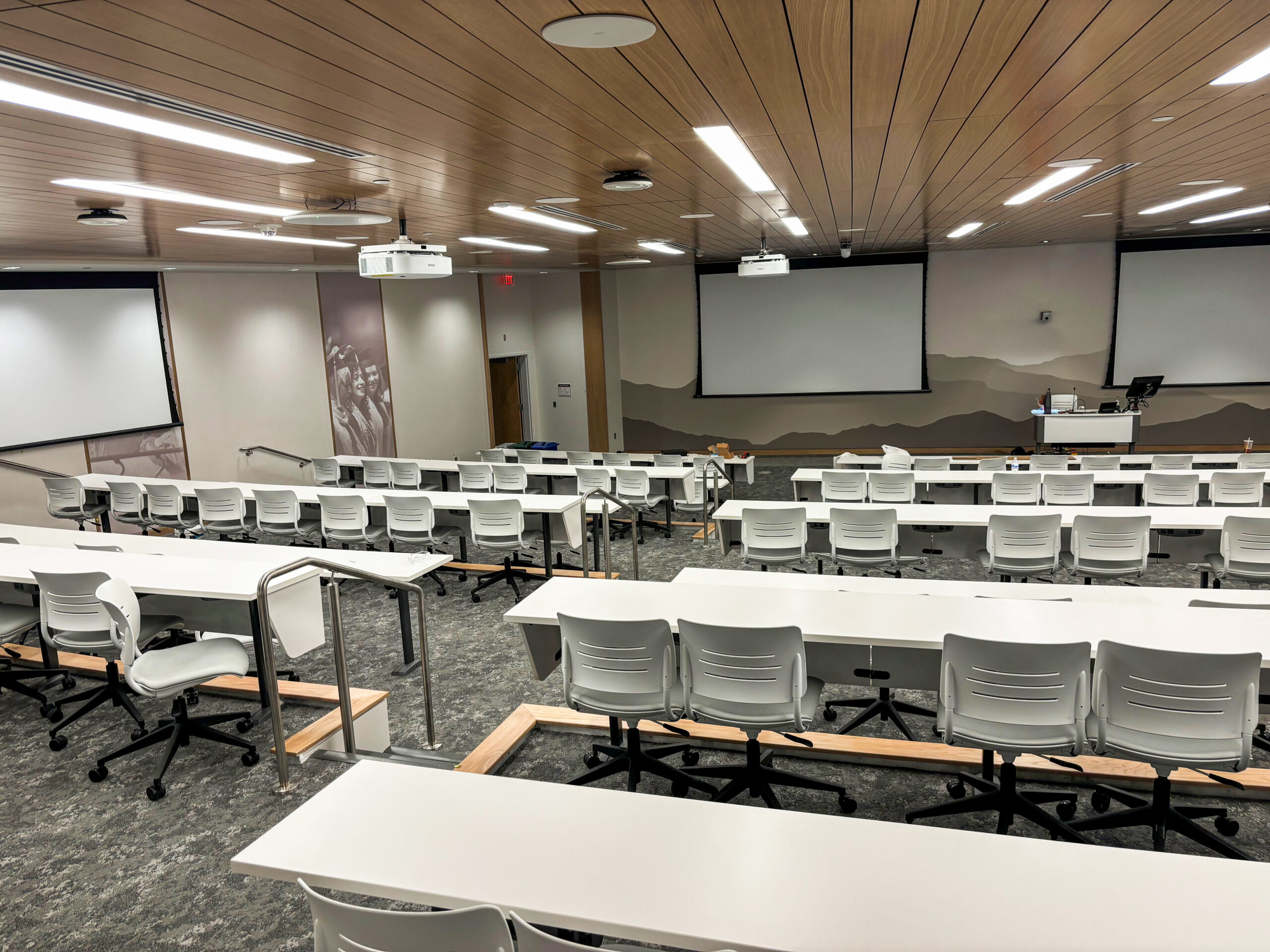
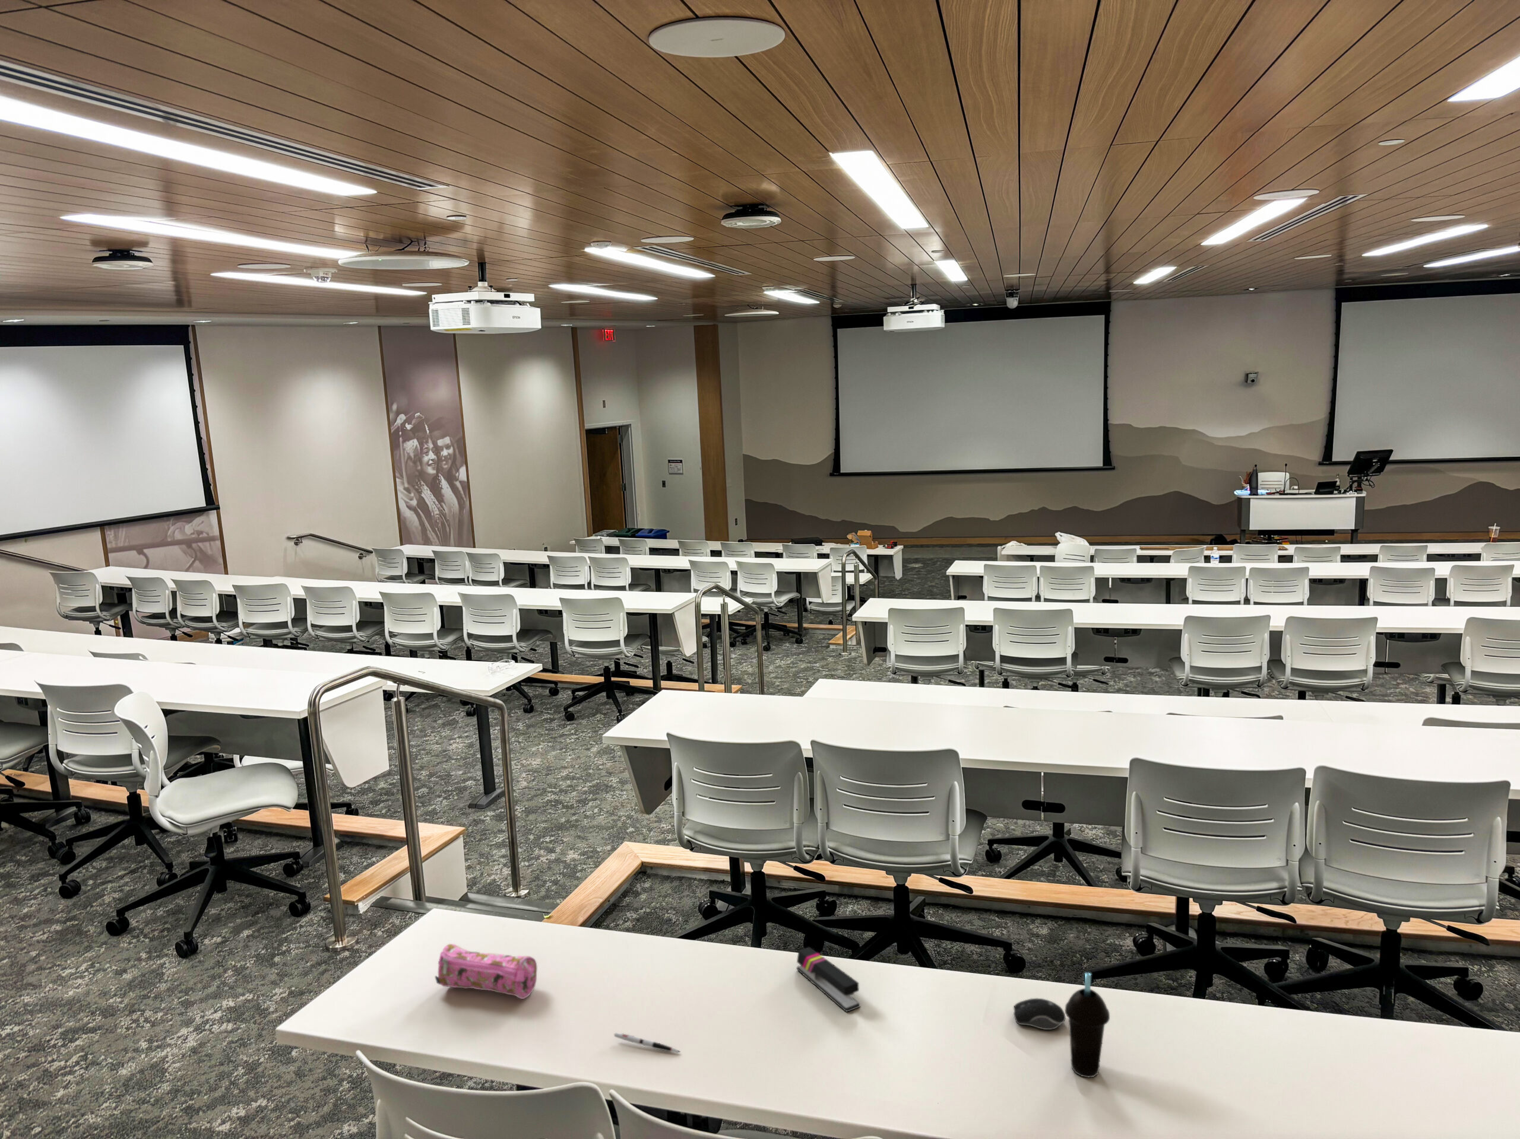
+ pen [613,1033,681,1053]
+ pencil case [434,943,537,999]
+ stapler [796,946,861,1012]
+ cup [1064,972,1111,1078]
+ computer mouse [1013,998,1066,1030]
